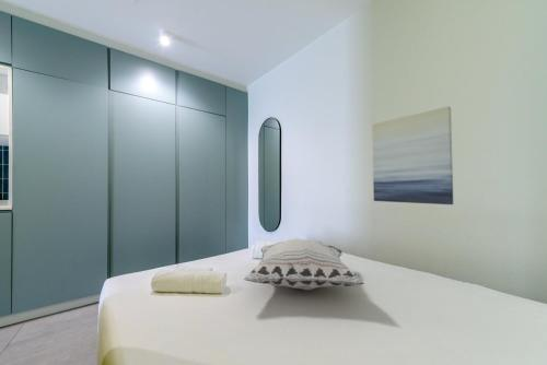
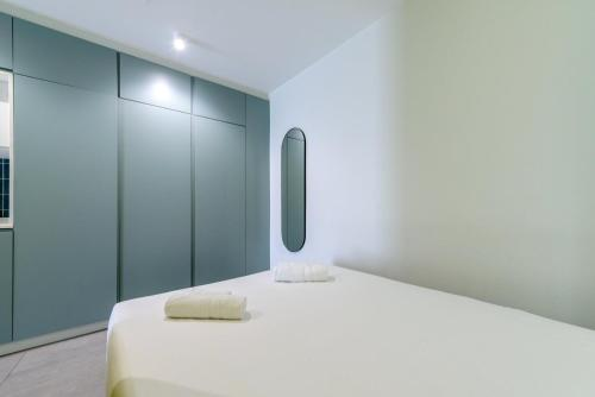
- wall art [371,105,454,205]
- decorative pillow [243,238,365,292]
